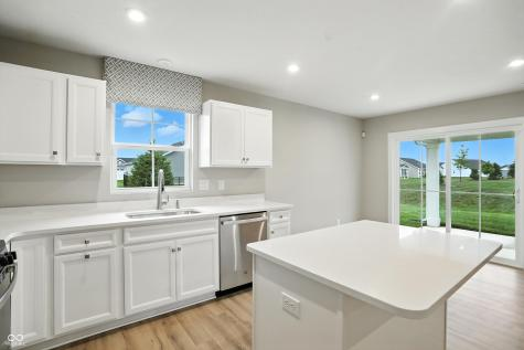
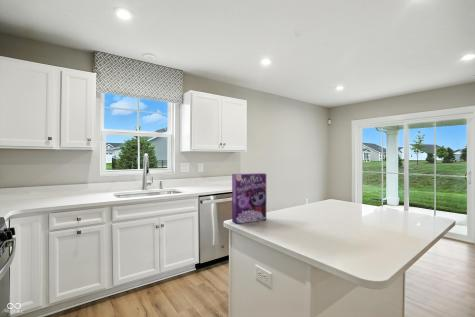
+ cereal box [231,172,267,225]
